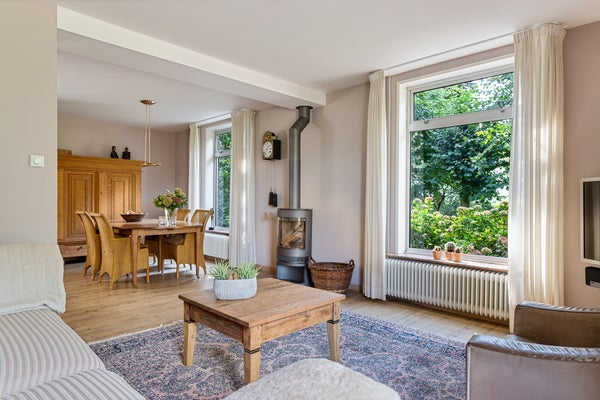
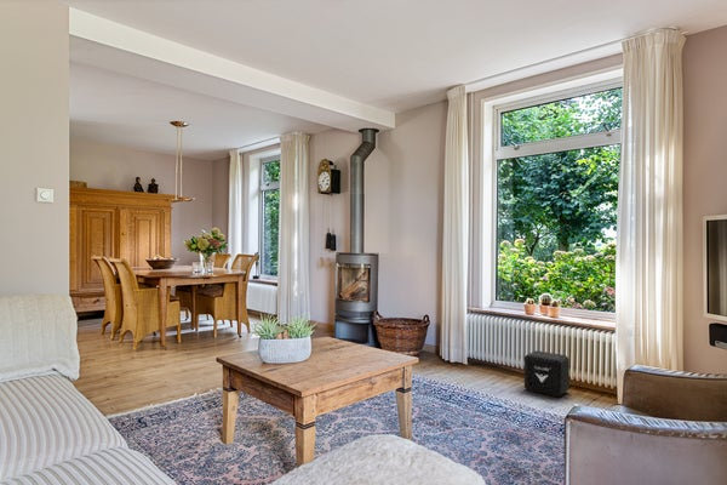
+ air purifier [523,349,571,398]
